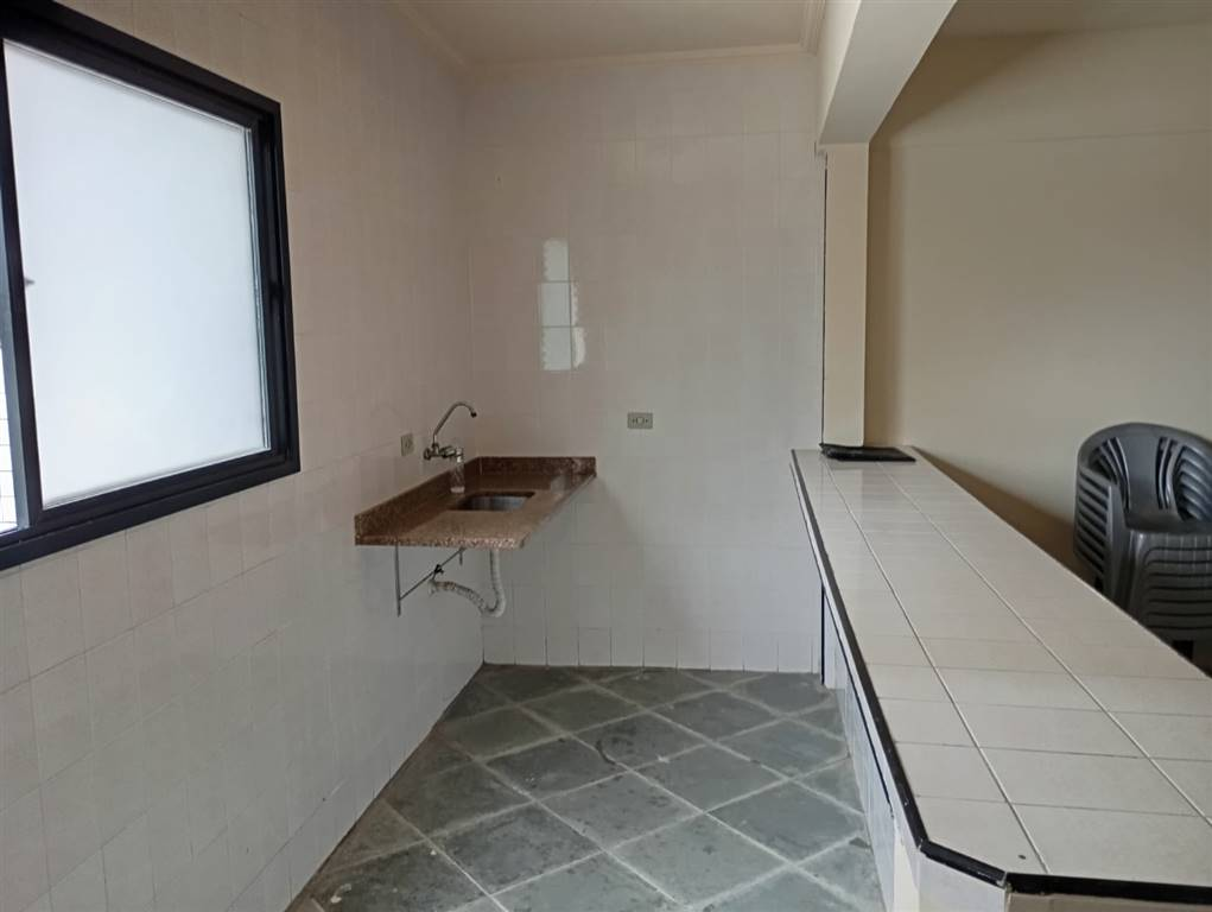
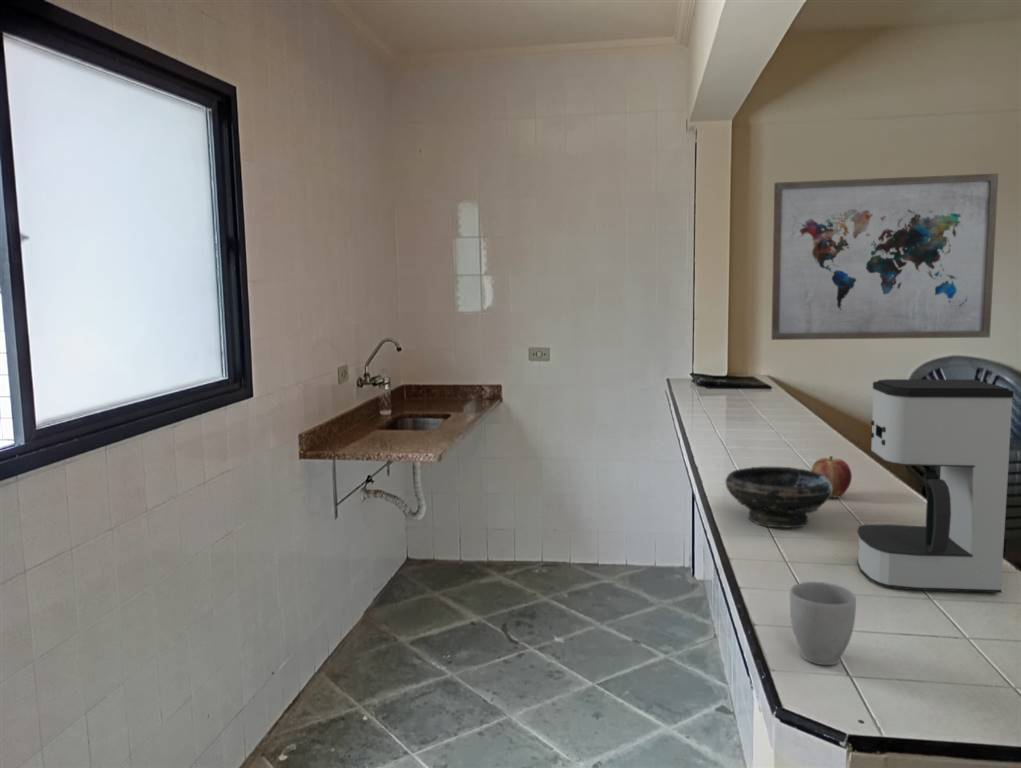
+ mug [789,581,857,666]
+ apple [810,455,853,499]
+ wall art [770,173,999,341]
+ coffee maker [856,378,1015,594]
+ bowl [725,466,832,529]
